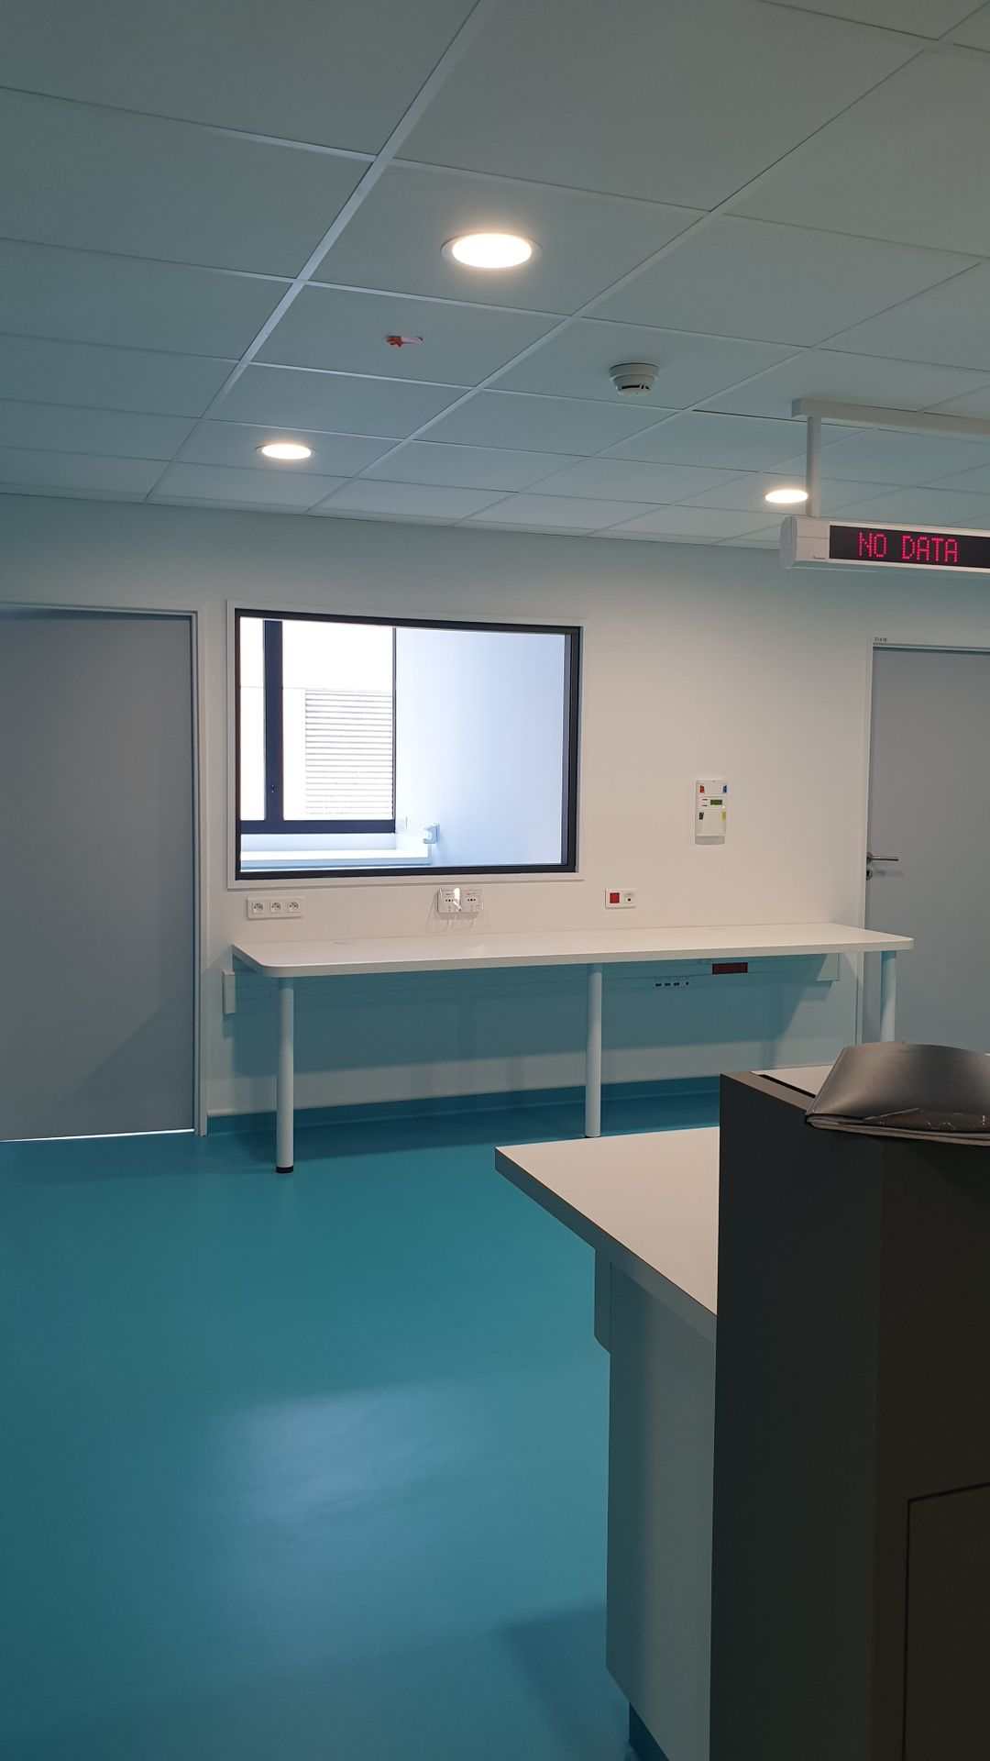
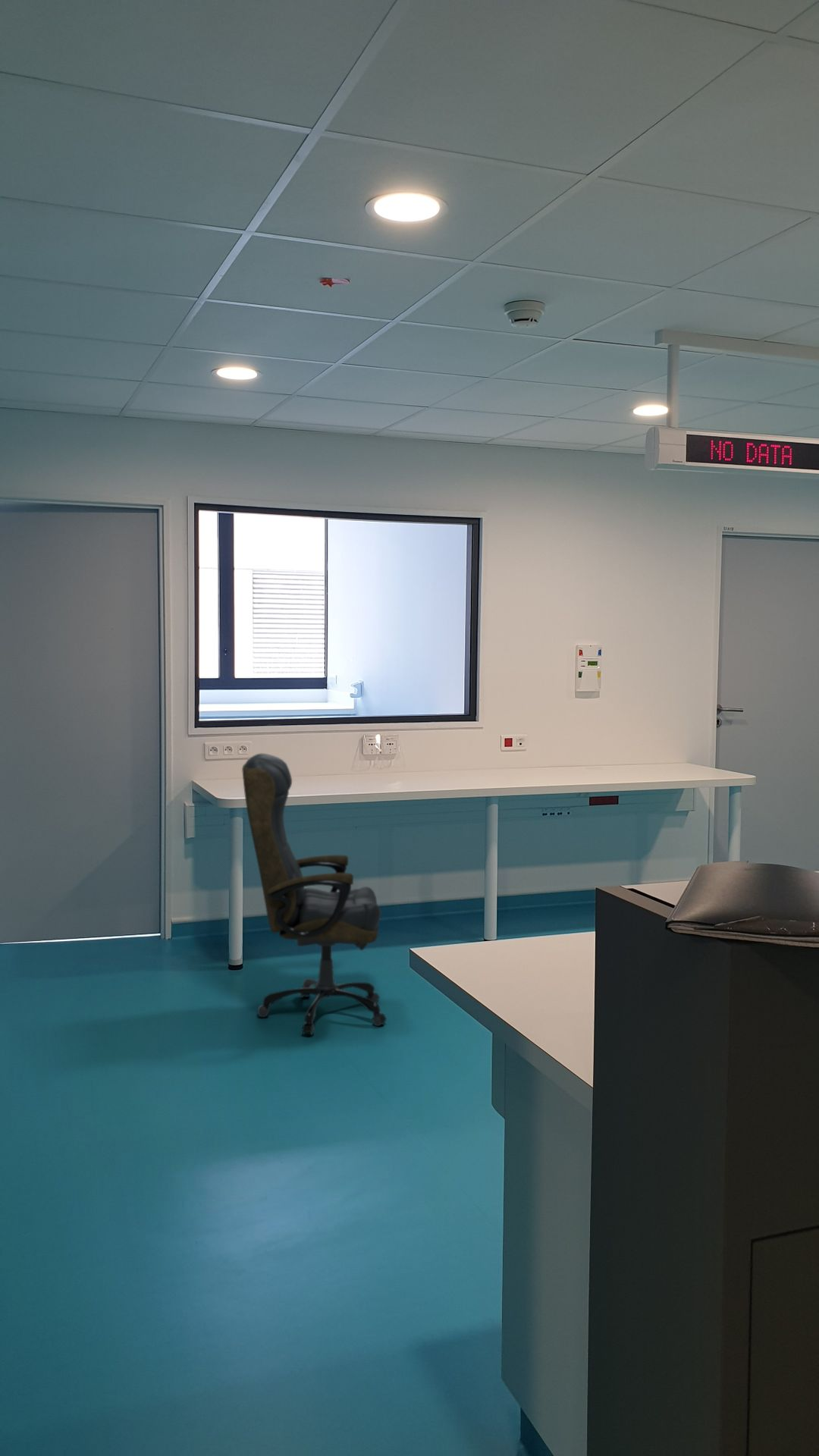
+ office chair [241,752,387,1036]
